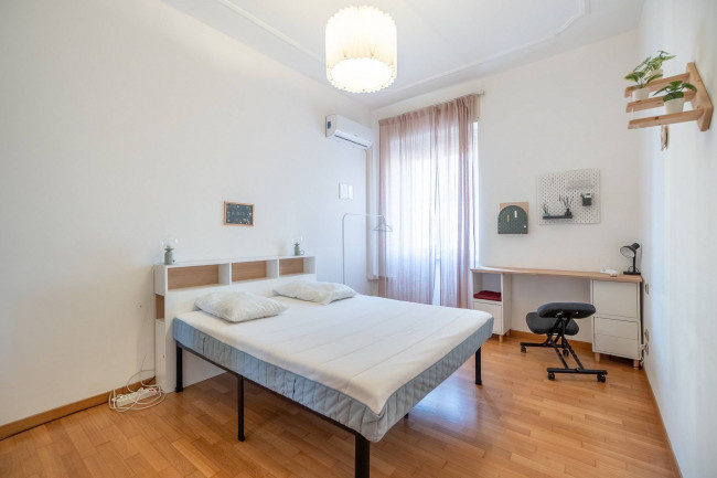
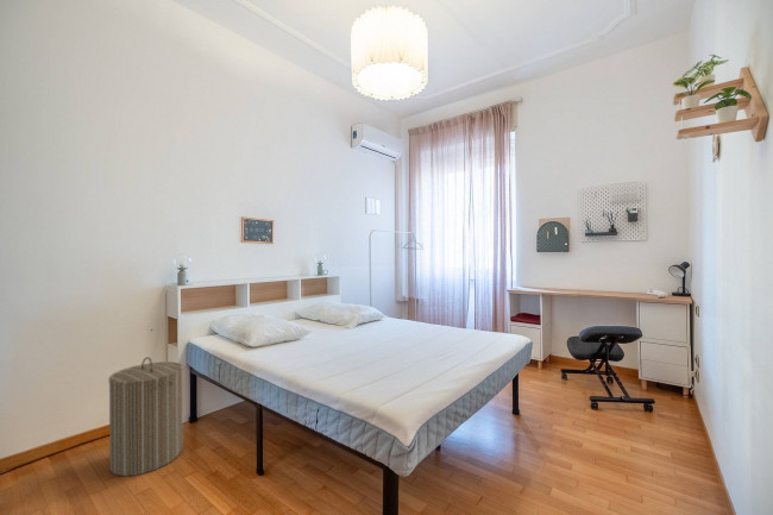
+ laundry hamper [107,356,184,477]
